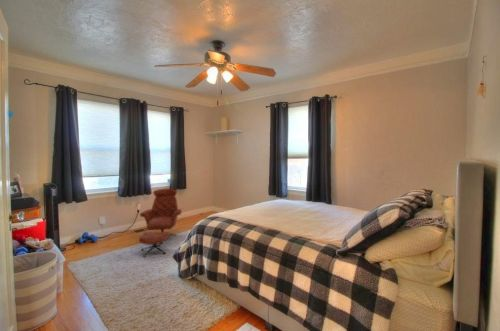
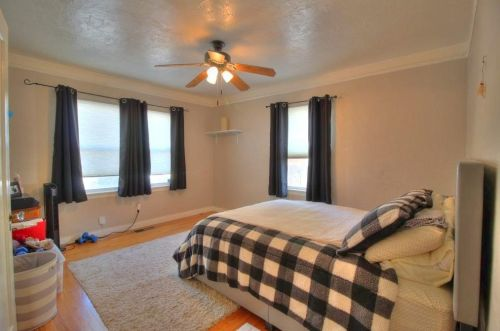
- armchair [138,187,183,257]
